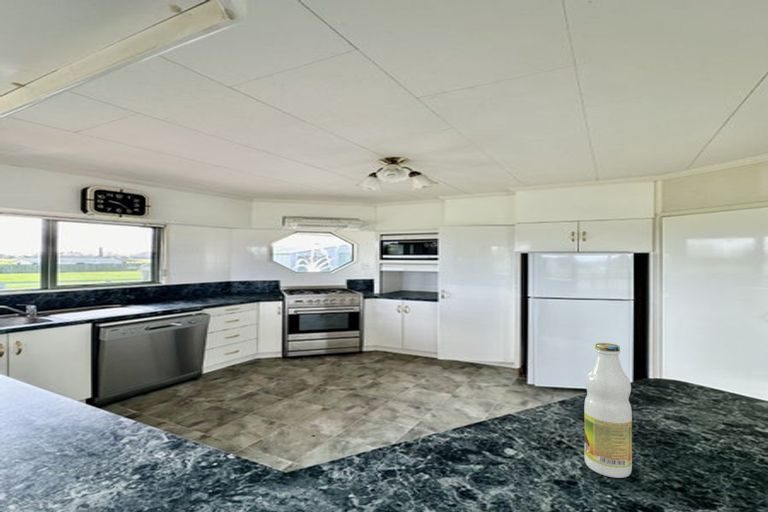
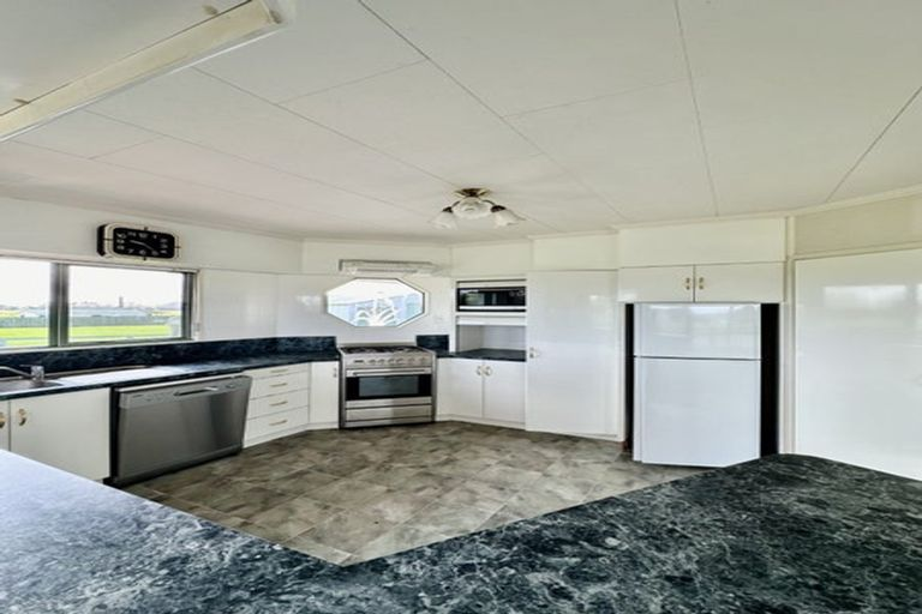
- bottle [583,342,633,479]
